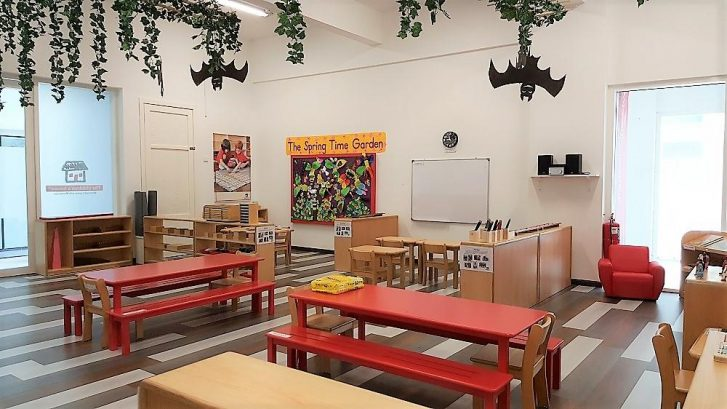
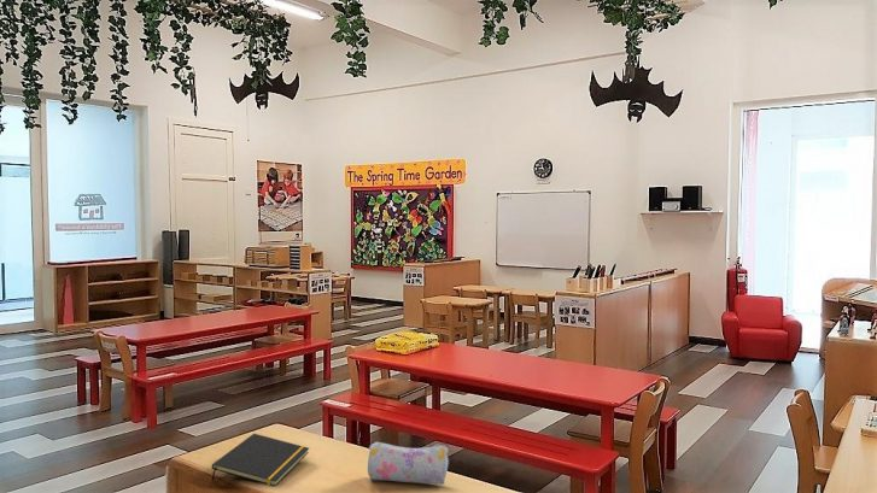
+ notepad [211,433,310,487]
+ pencil case [367,441,451,486]
